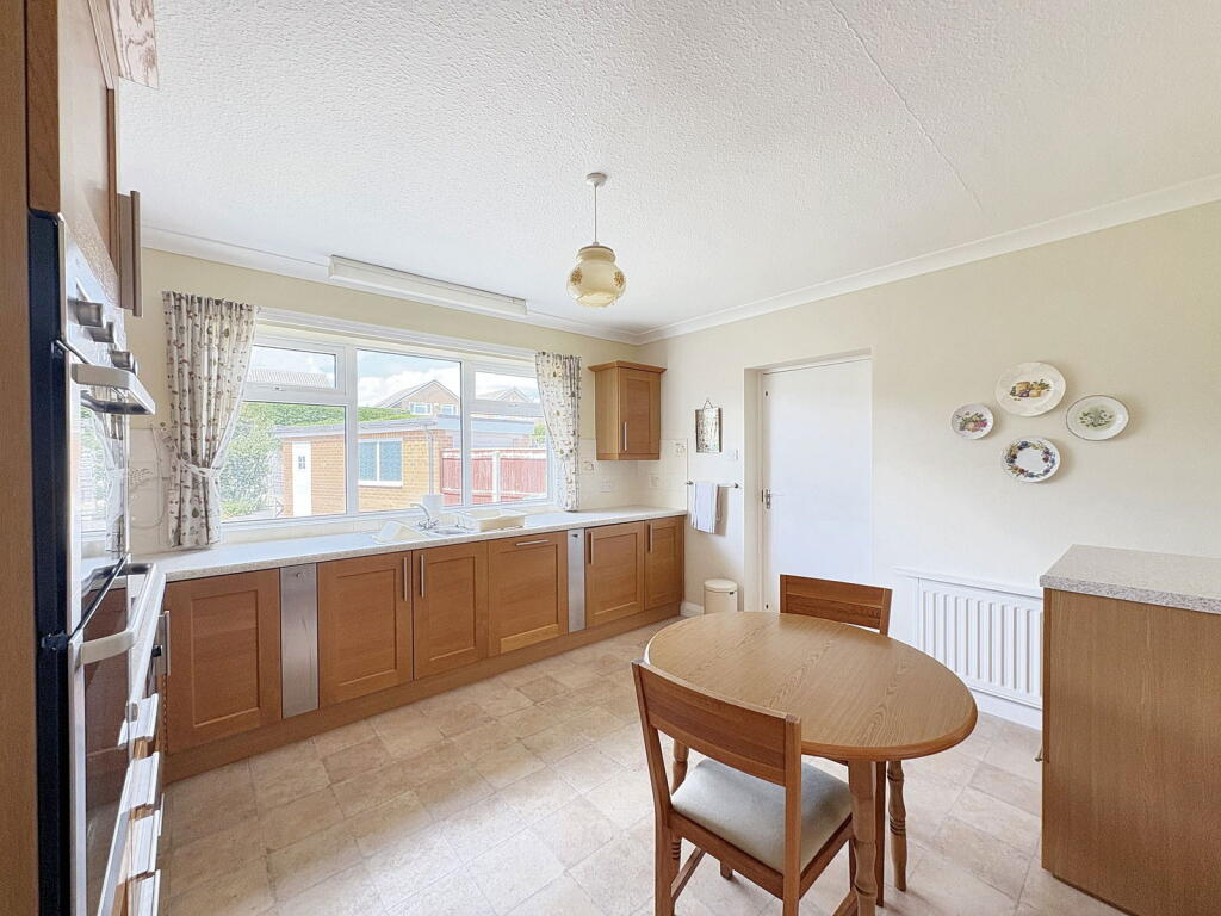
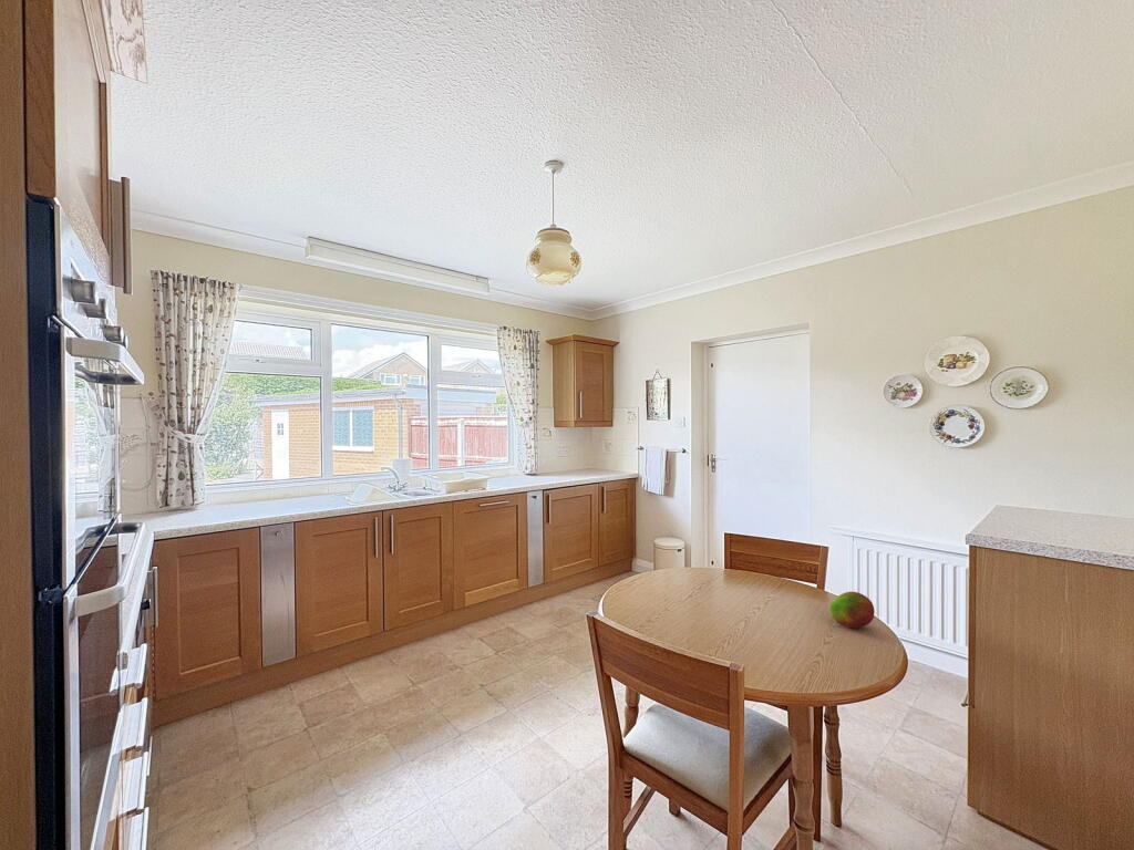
+ fruit [828,591,876,629]
